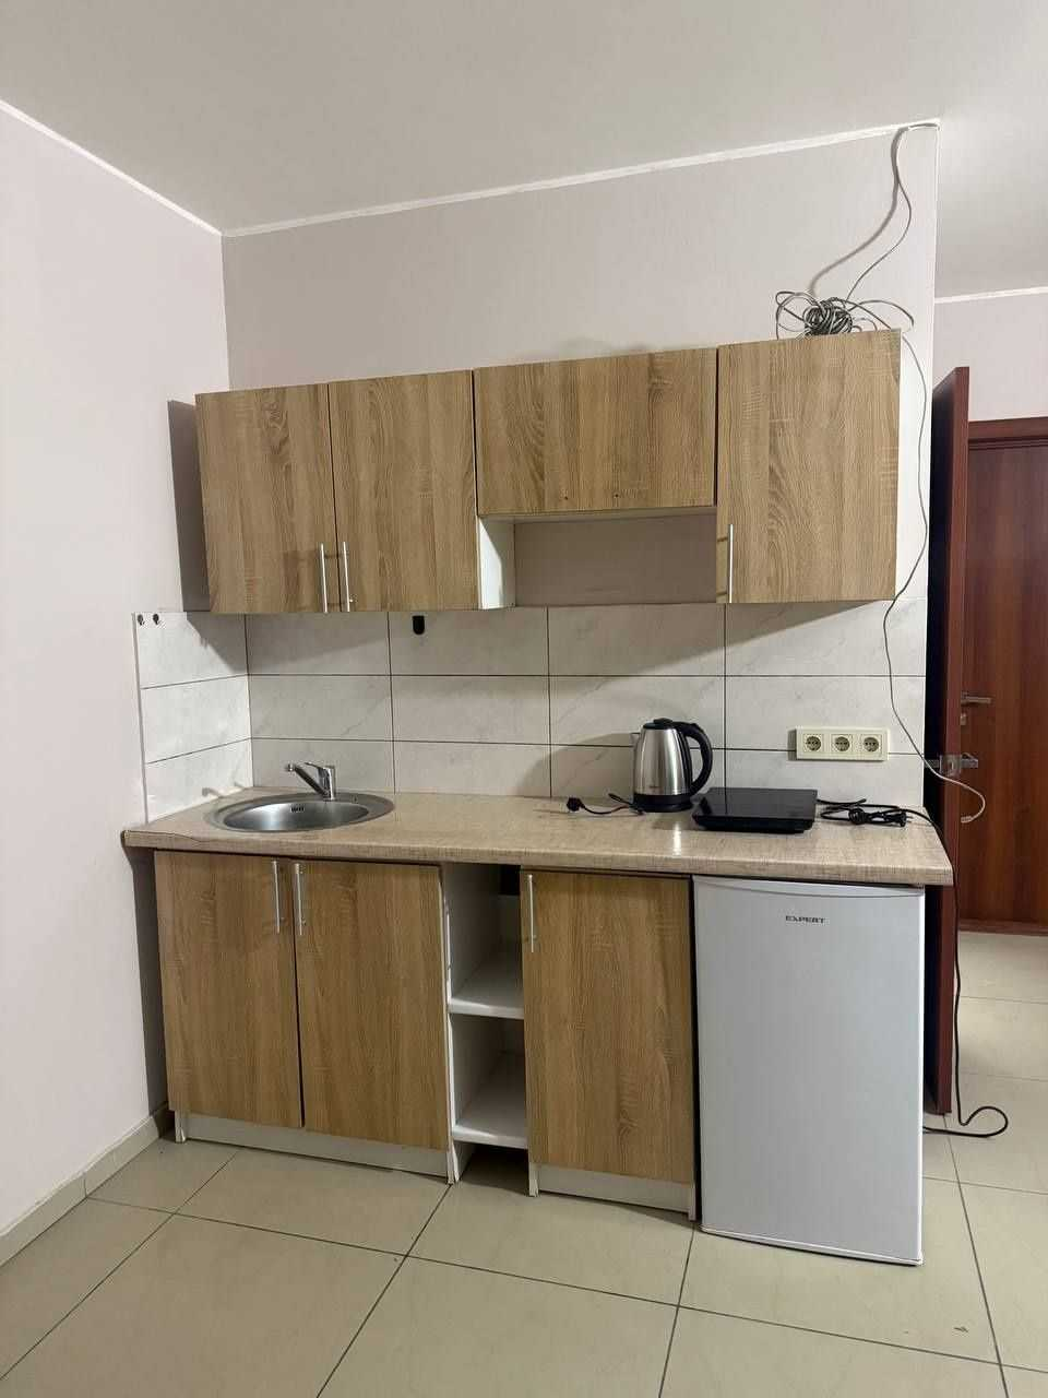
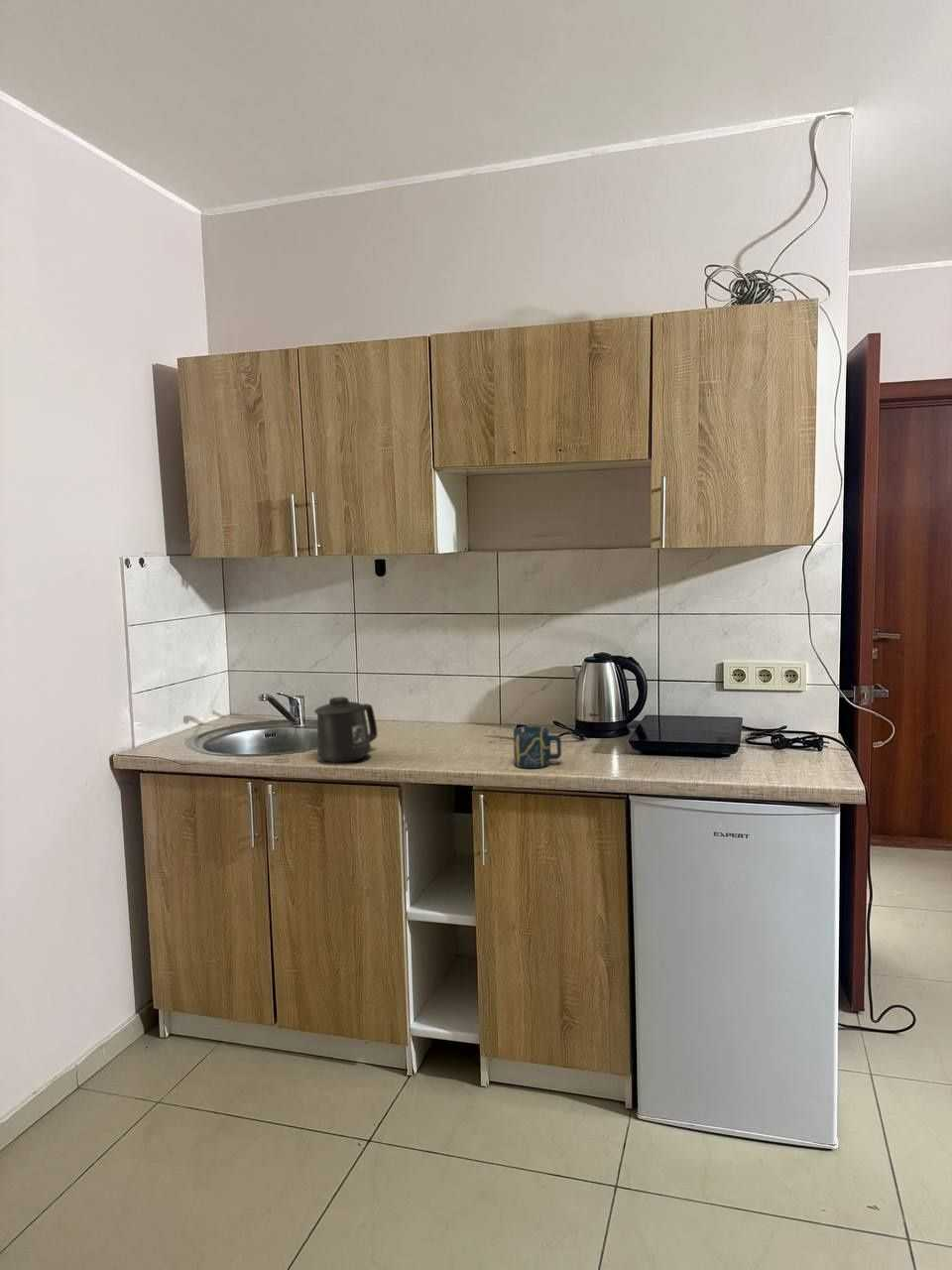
+ cup [513,725,562,769]
+ mug [313,696,378,764]
